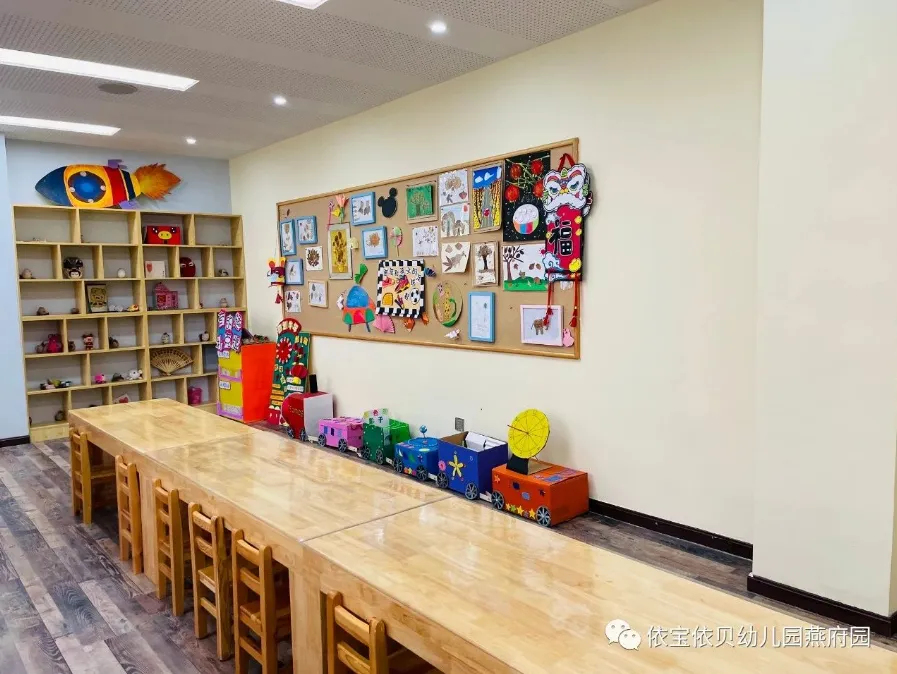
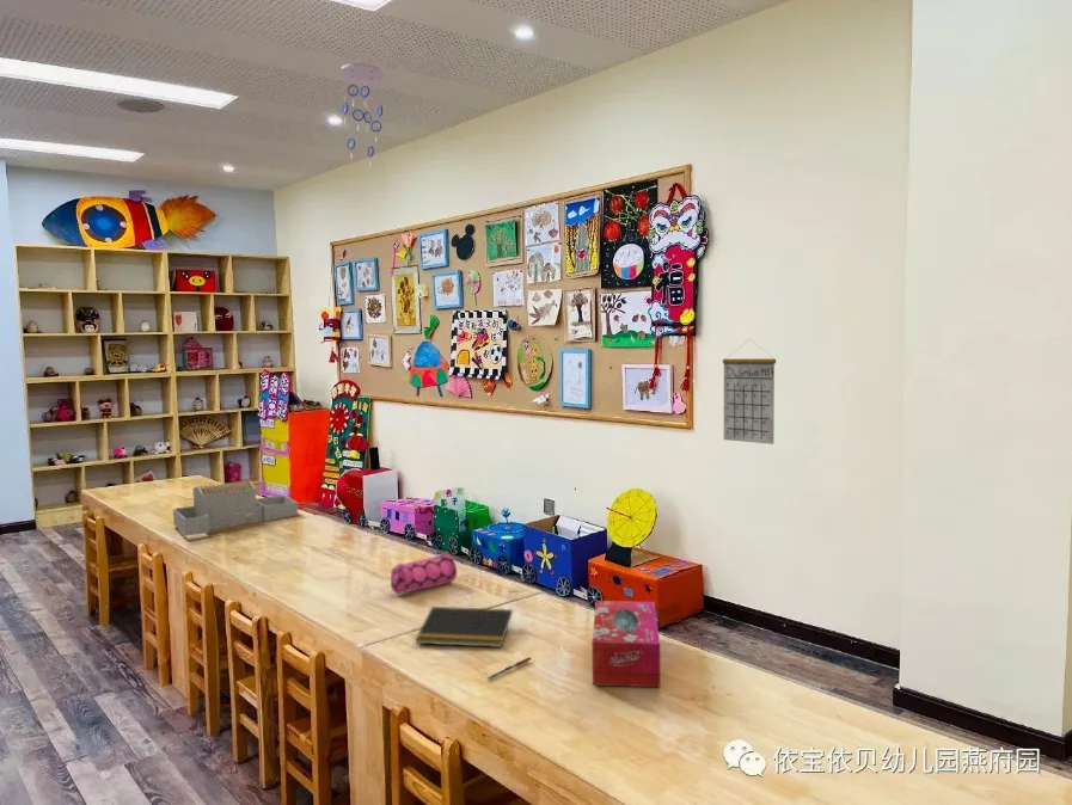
+ architectural model [172,479,299,537]
+ ceiling mobile [338,62,386,168]
+ calendar [722,339,777,445]
+ pencil case [390,551,458,595]
+ notepad [415,606,514,649]
+ pen [486,656,532,681]
+ tissue box [592,600,661,688]
